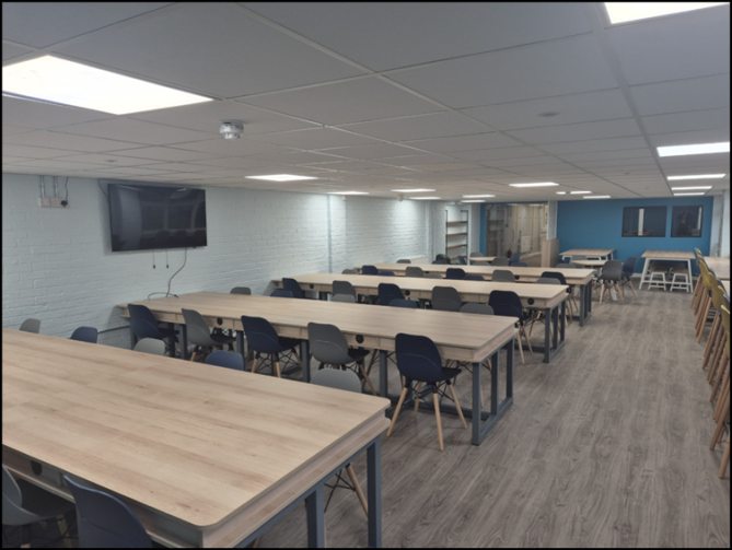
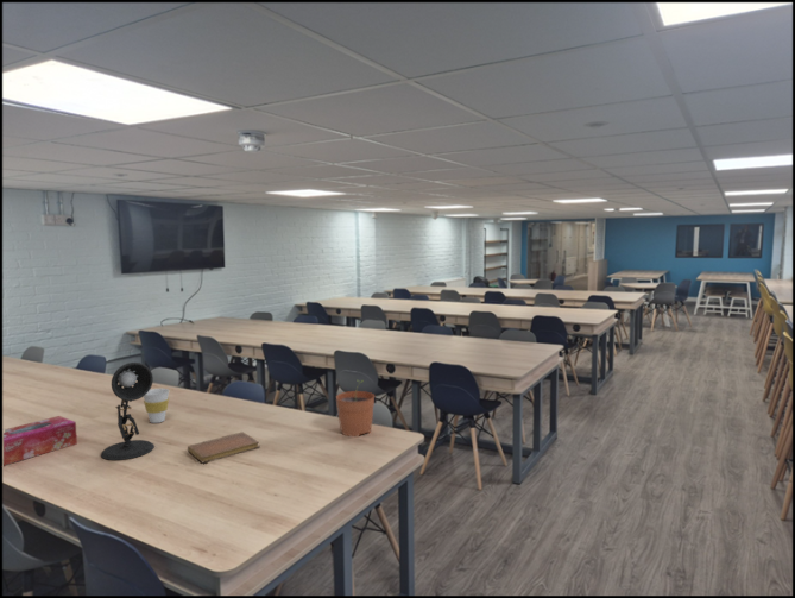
+ tissue box [2,415,78,466]
+ plant pot [335,379,376,438]
+ desk lamp [100,361,156,461]
+ notebook [187,430,260,464]
+ cup [143,388,170,424]
